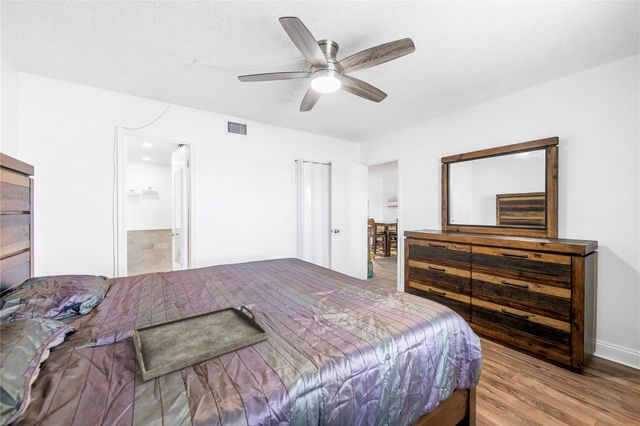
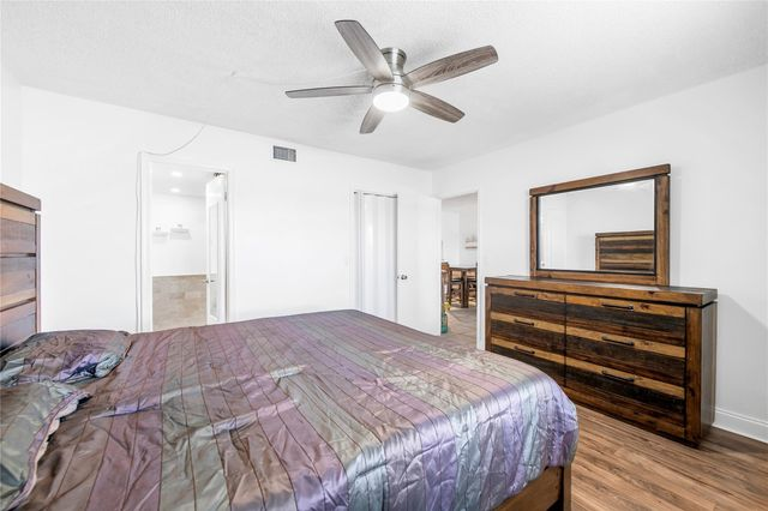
- serving tray [131,304,269,382]
